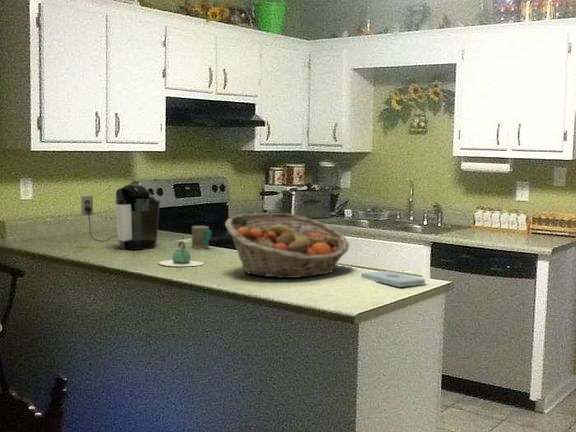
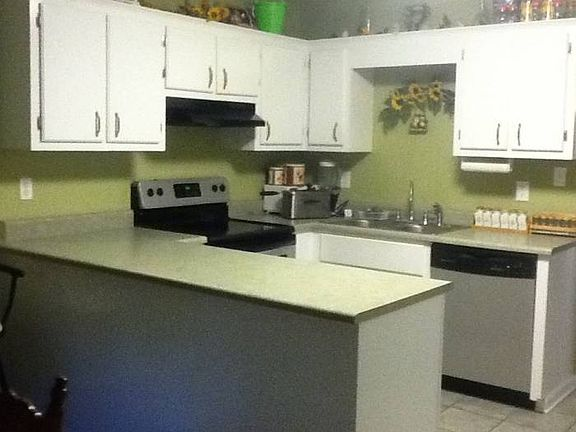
- notepad [360,270,427,288]
- teapot [158,240,205,267]
- mug [191,225,213,250]
- fruit basket [224,212,350,279]
- coffee maker [80,183,161,251]
